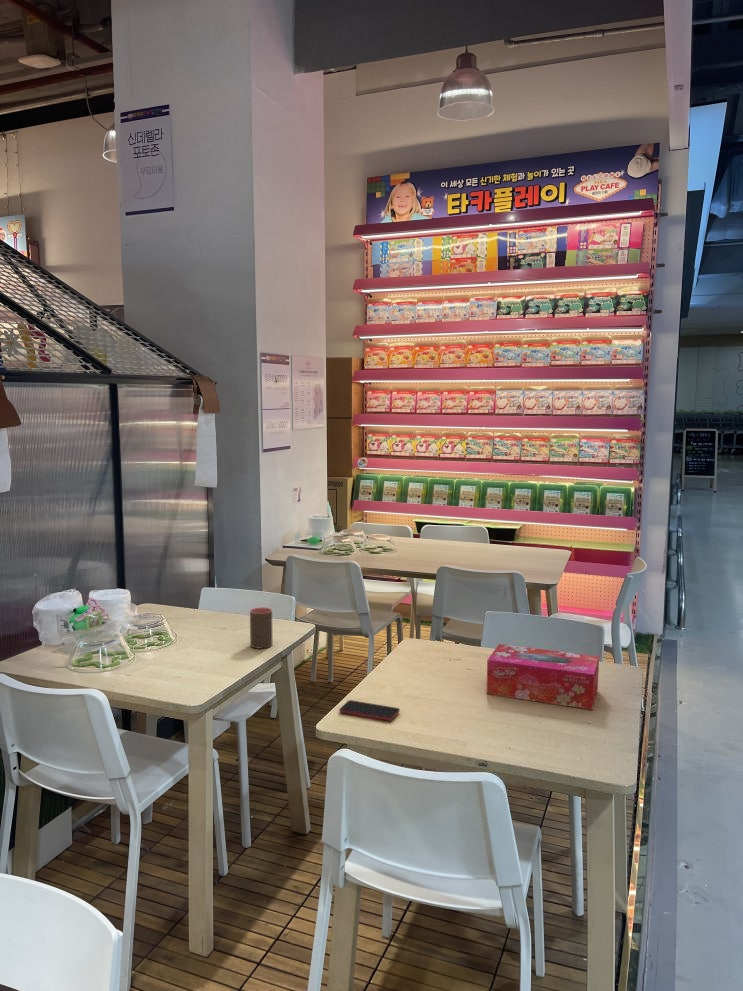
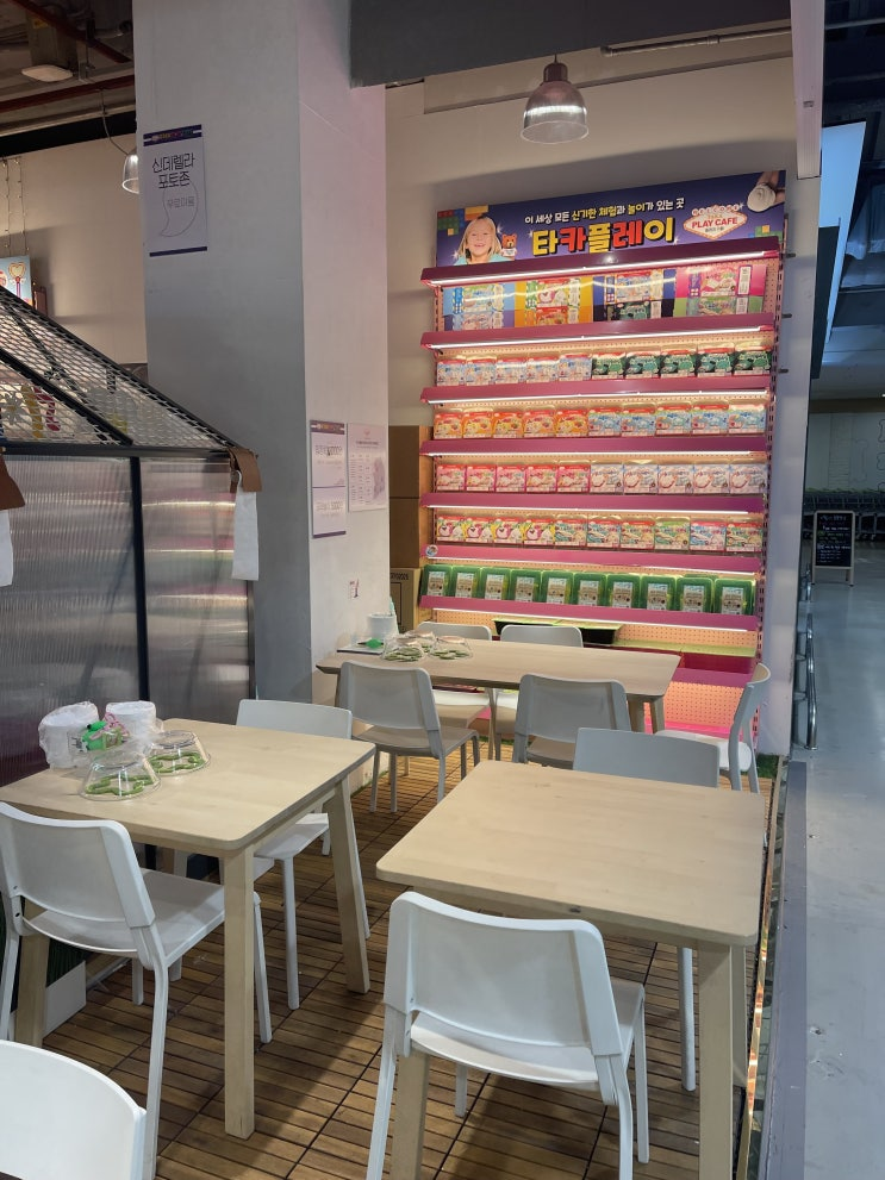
- tissue box [485,643,600,711]
- smartphone [338,699,401,722]
- cup [249,606,273,650]
